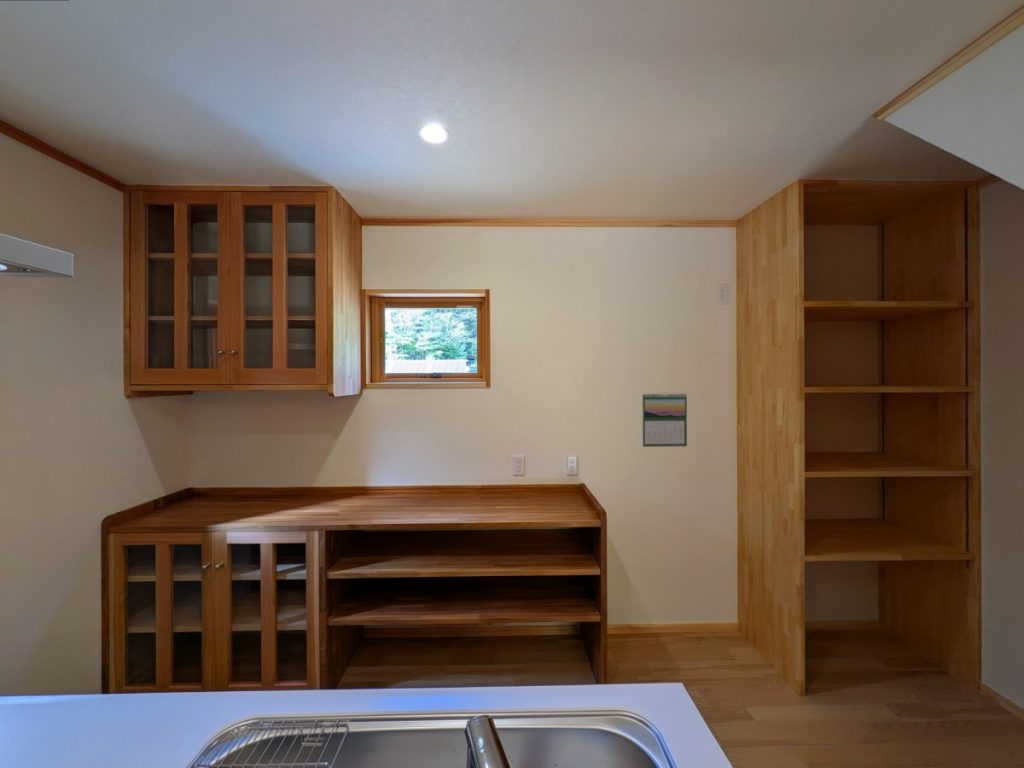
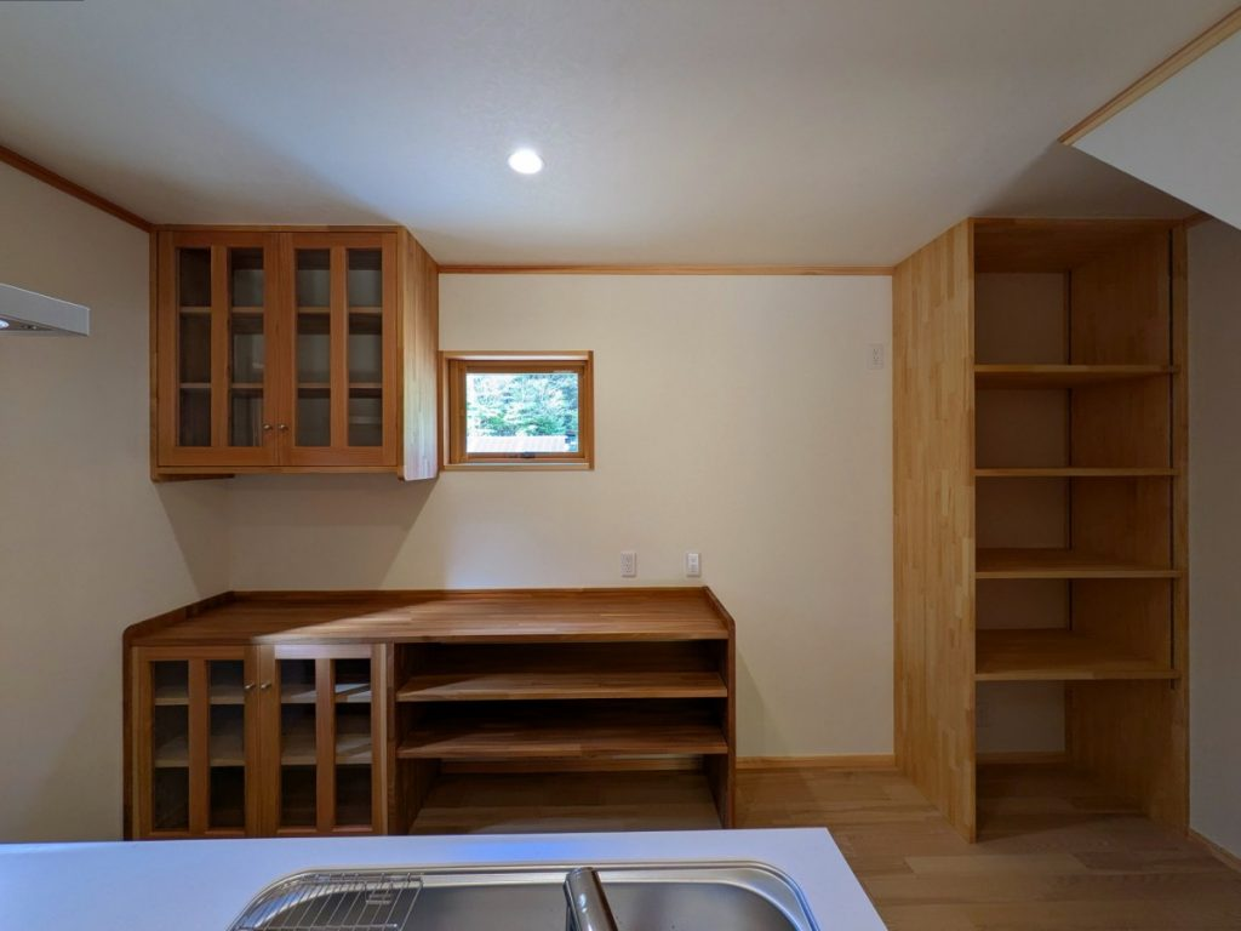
- calendar [641,391,688,448]
